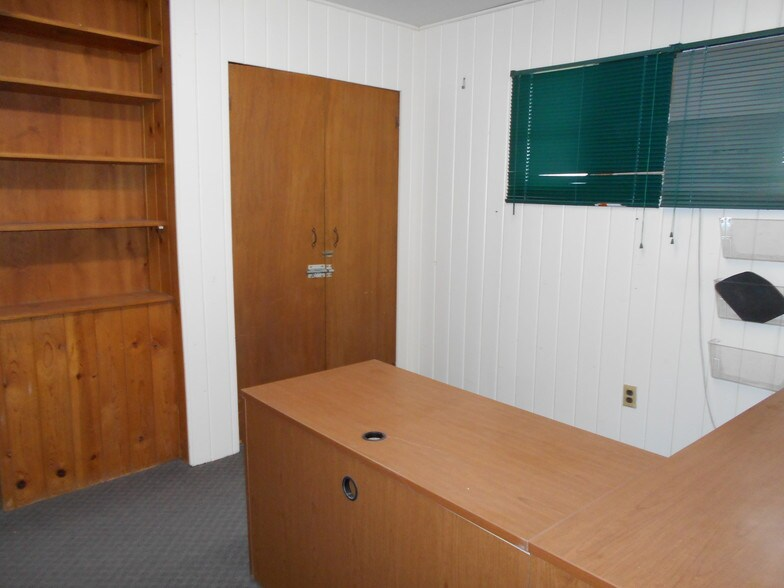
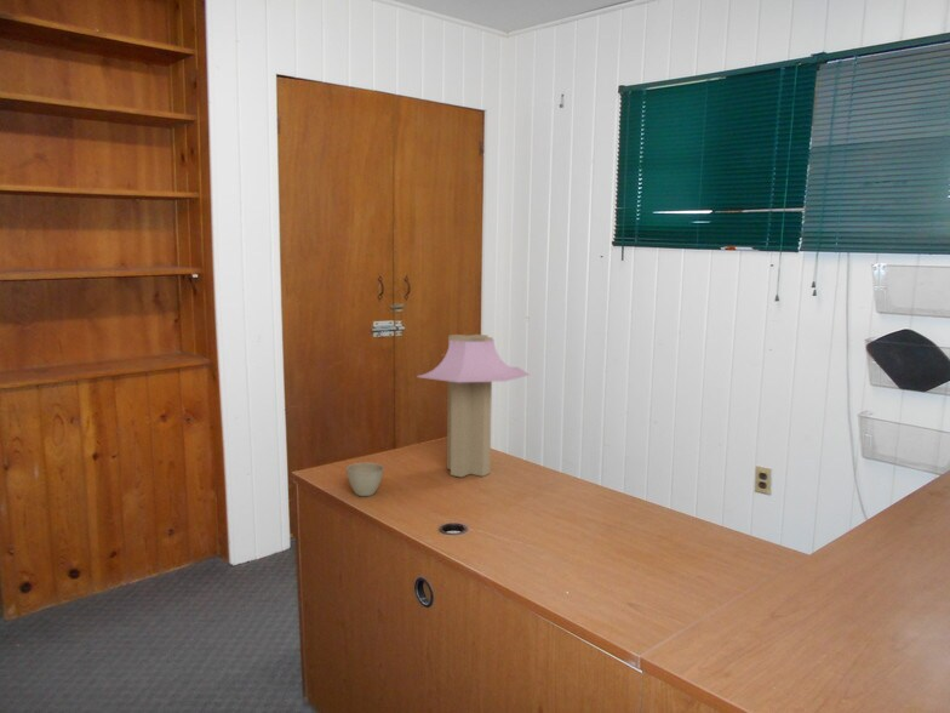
+ table lamp [416,333,531,479]
+ flower pot [345,462,385,497]
